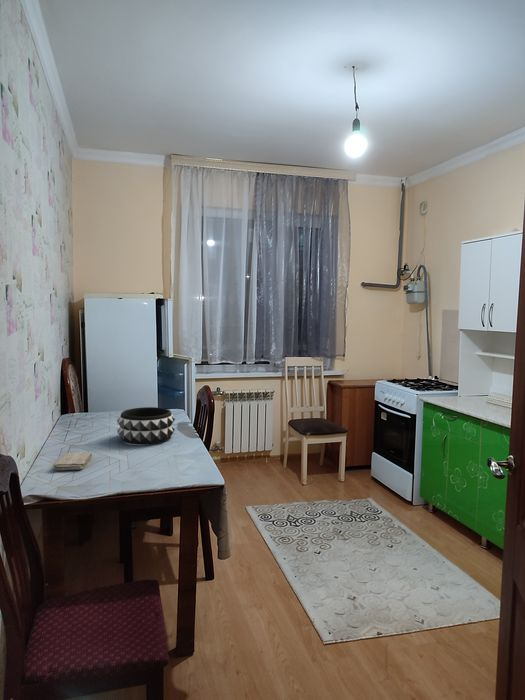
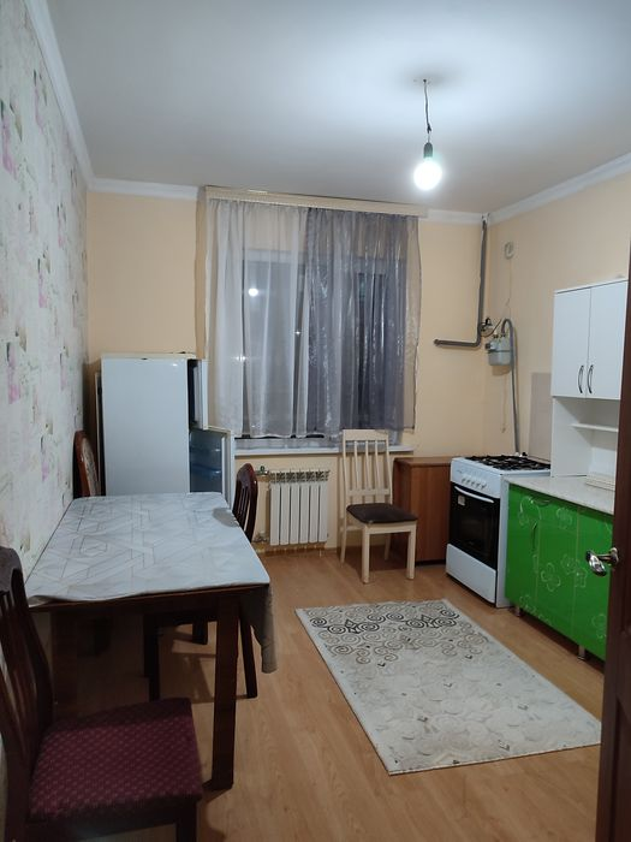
- decorative bowl [116,406,176,446]
- washcloth [53,452,93,471]
